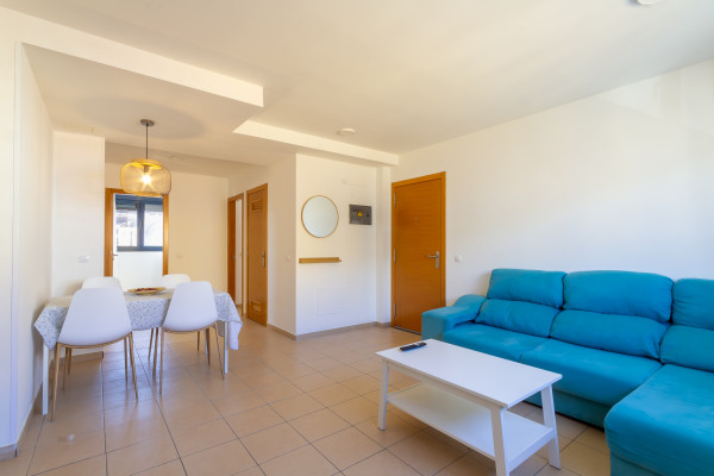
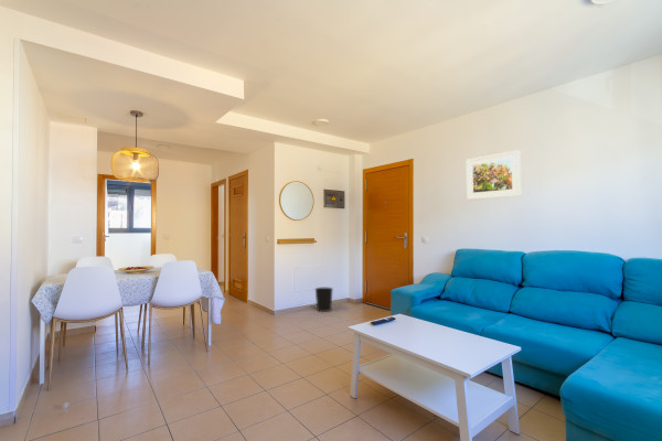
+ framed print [466,149,522,201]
+ wastebasket [313,287,334,313]
